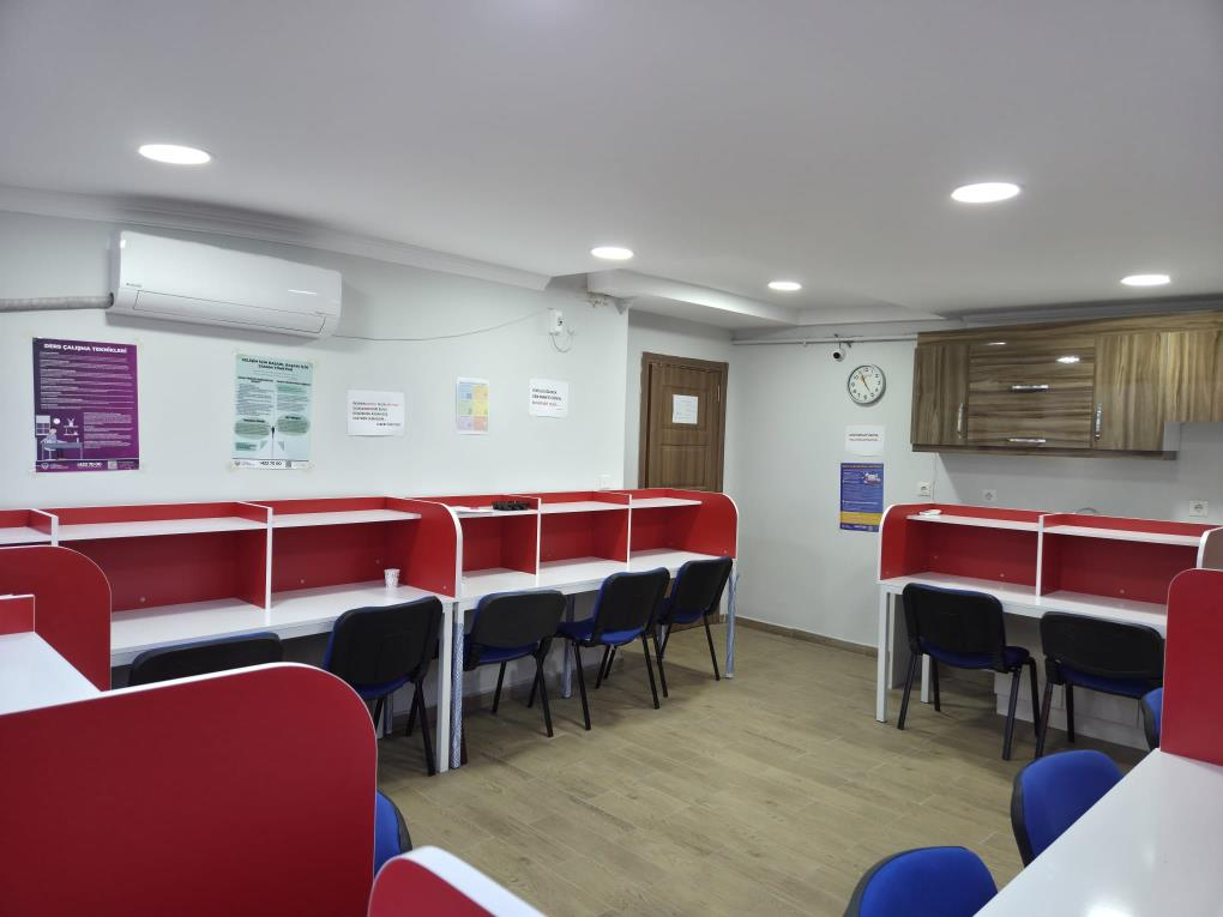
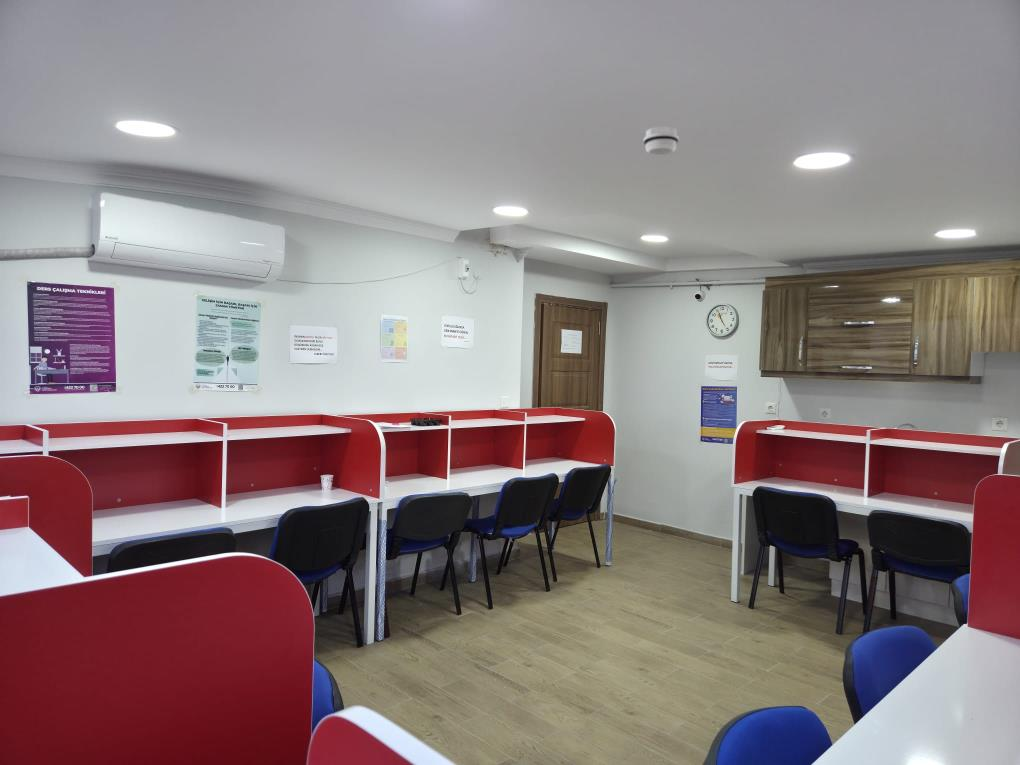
+ smoke detector [642,125,680,156]
